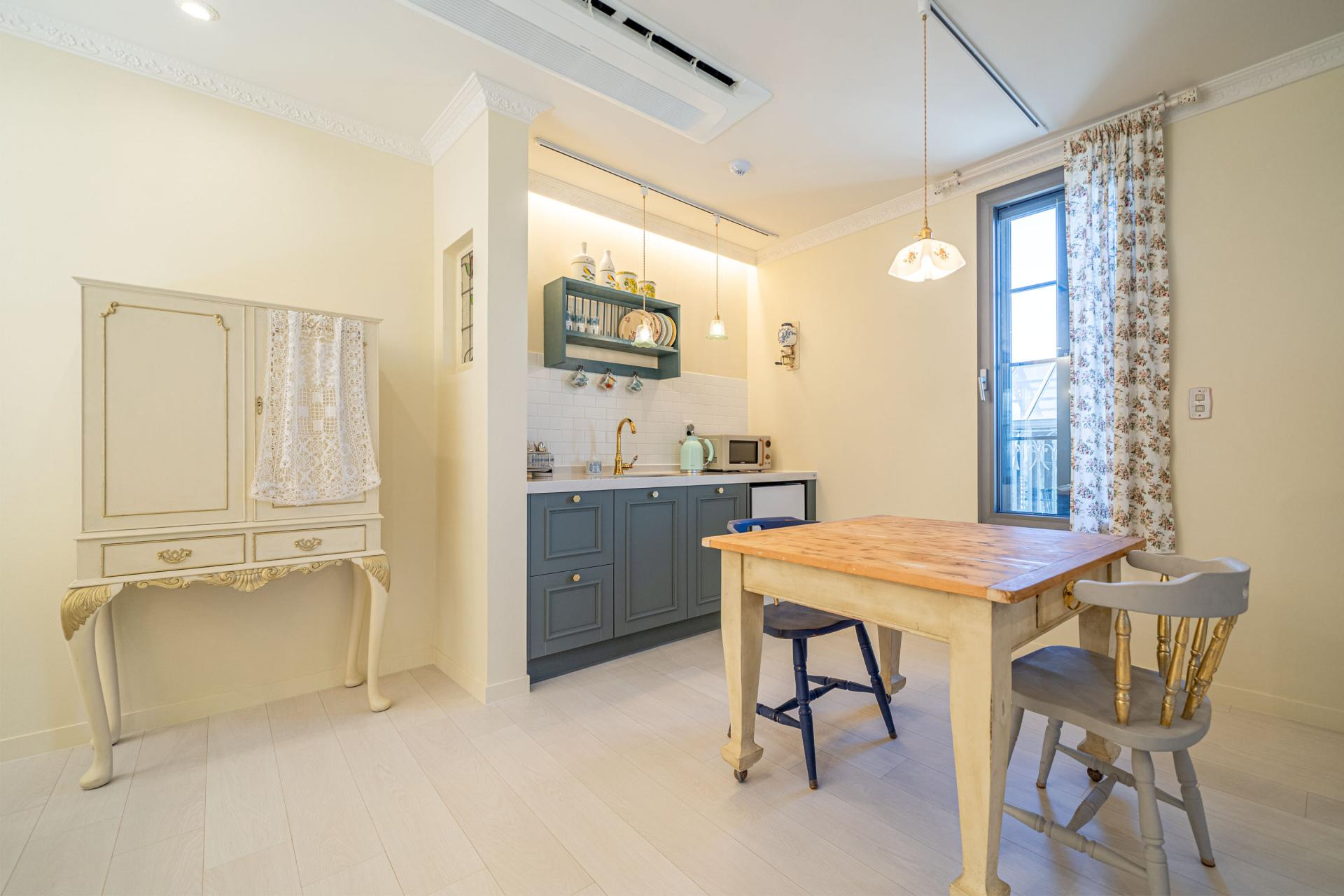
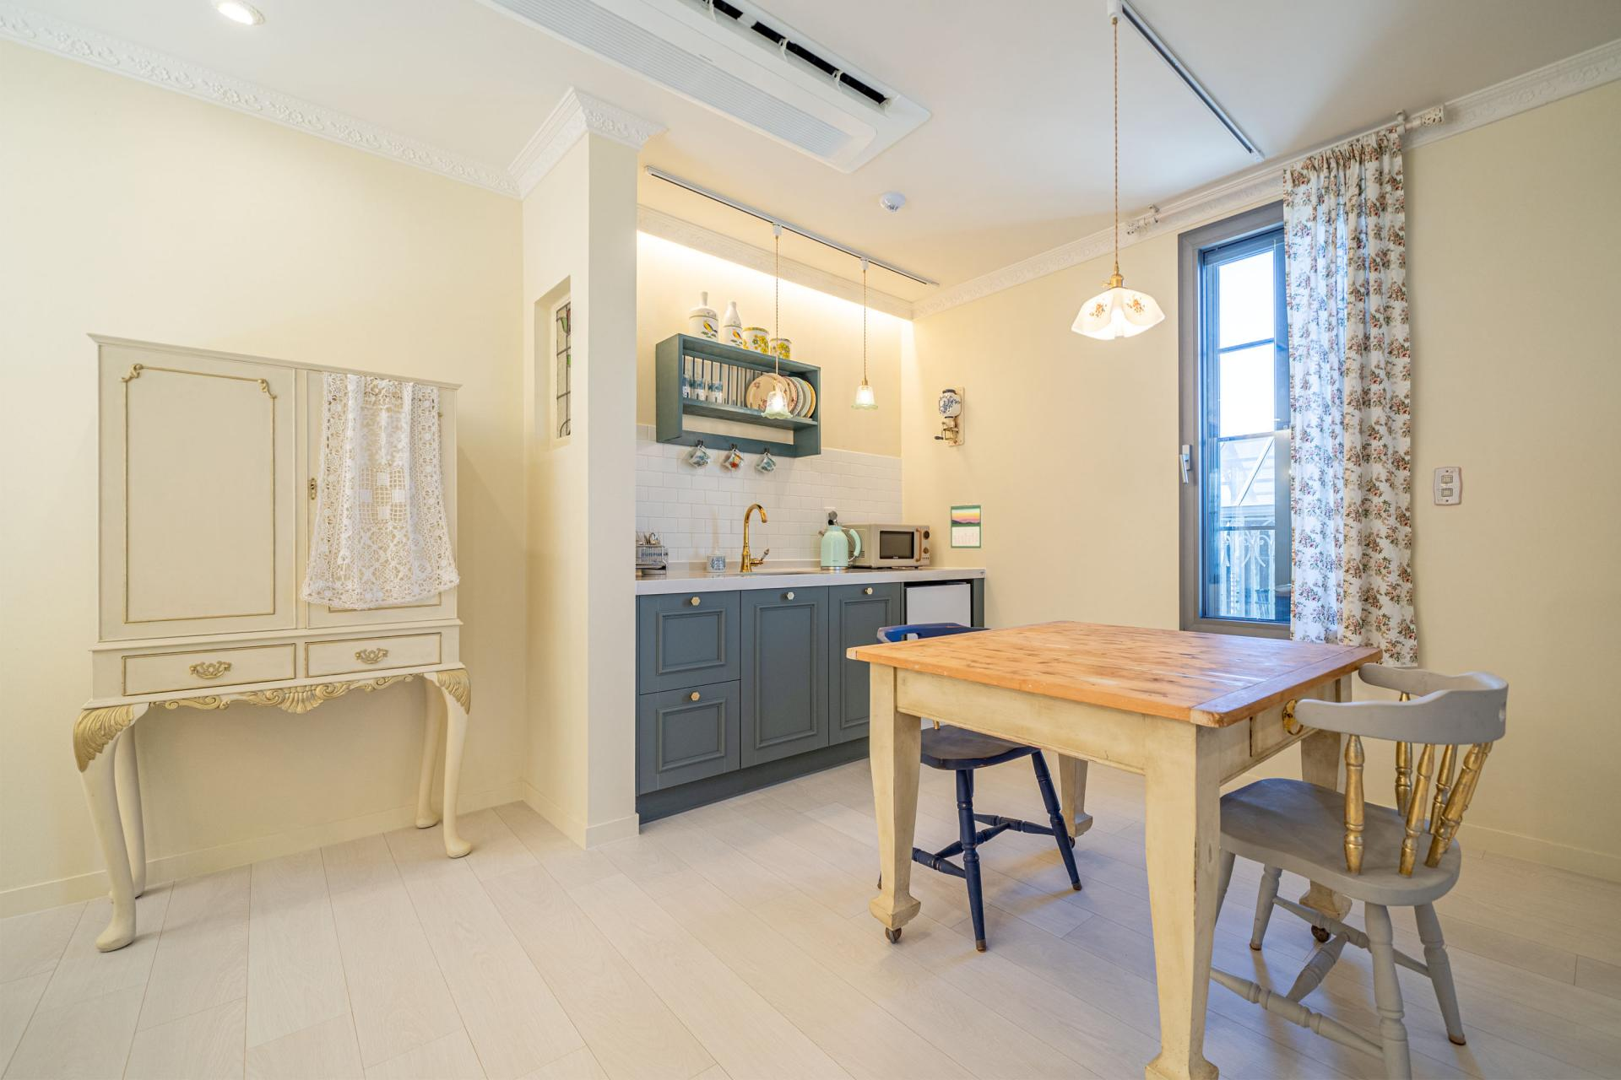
+ calendar [949,503,983,550]
